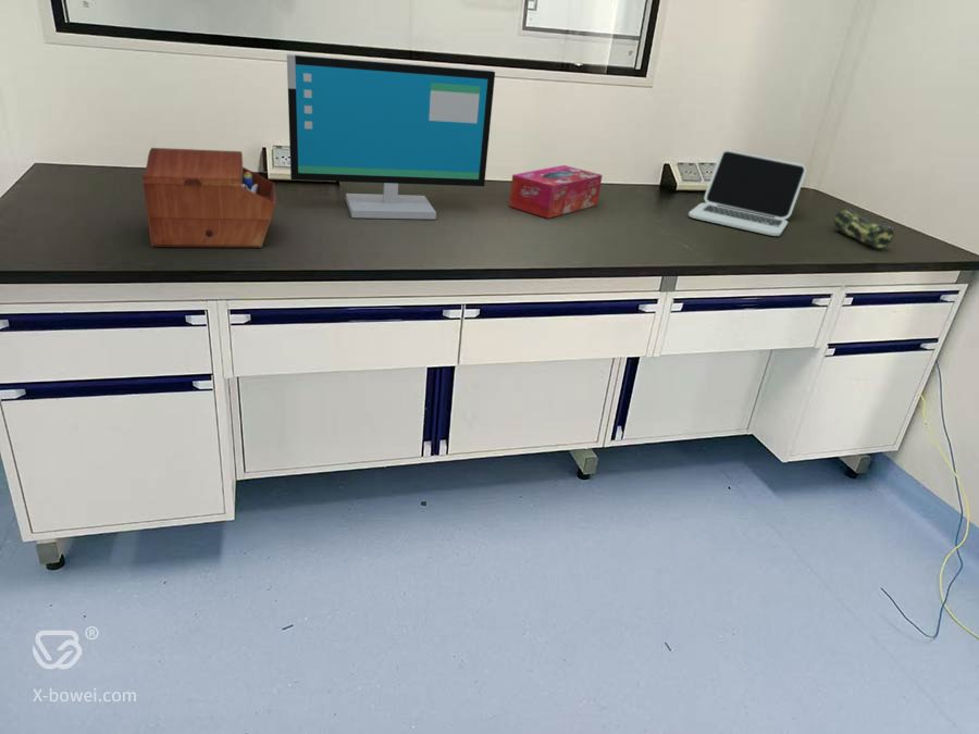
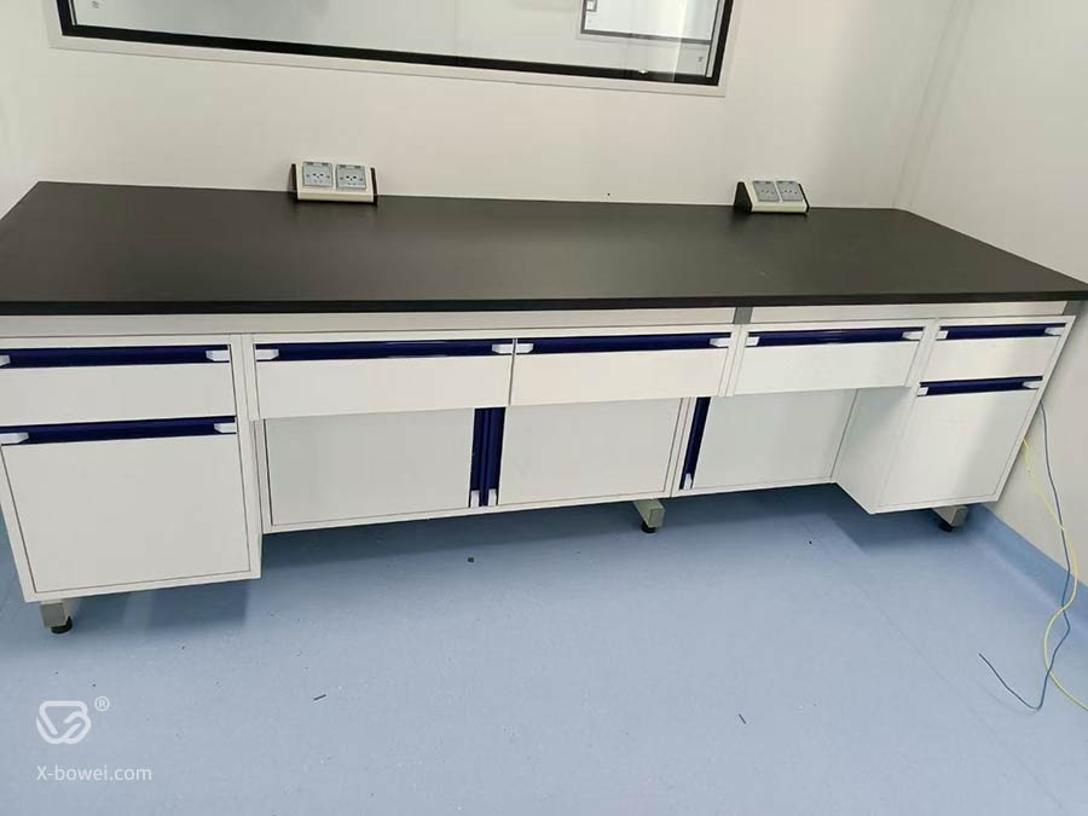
- sewing box [141,147,276,249]
- pencil case [833,207,895,249]
- computer monitor [286,53,496,221]
- tissue box [508,164,604,220]
- laptop [687,149,807,237]
